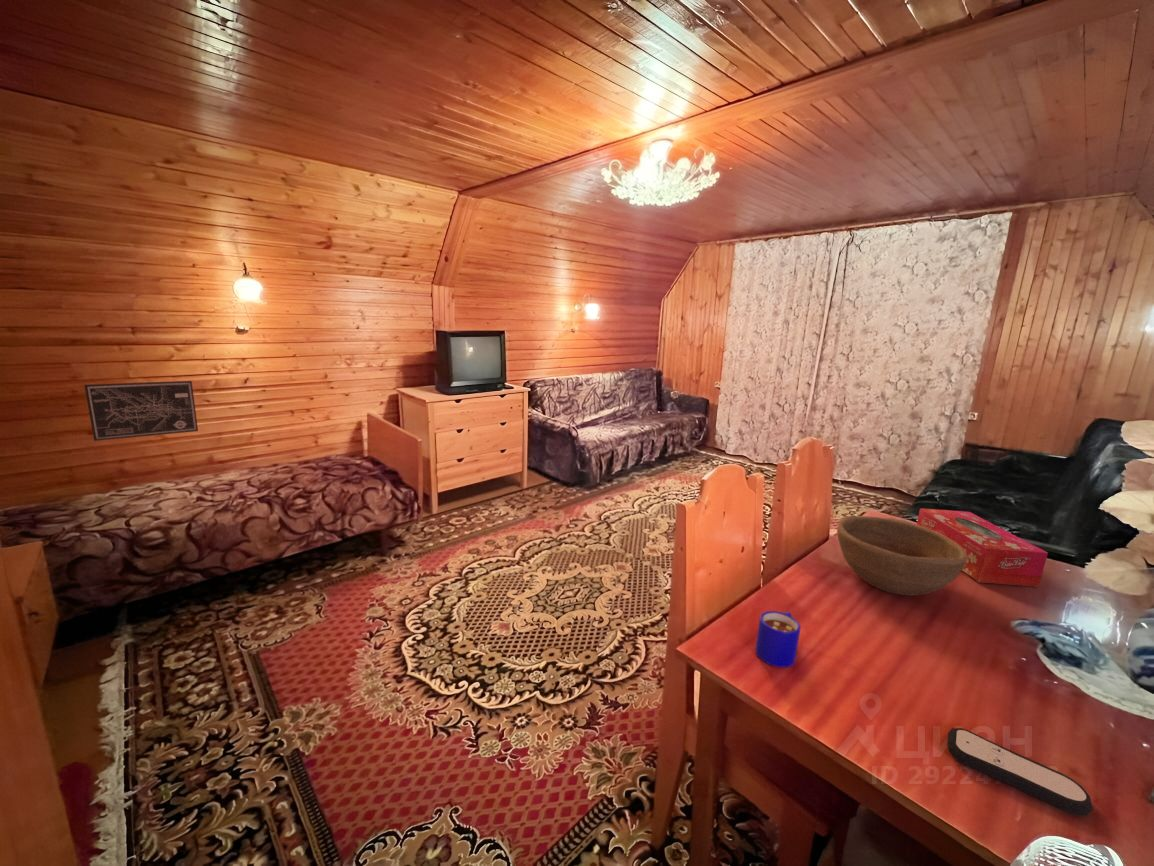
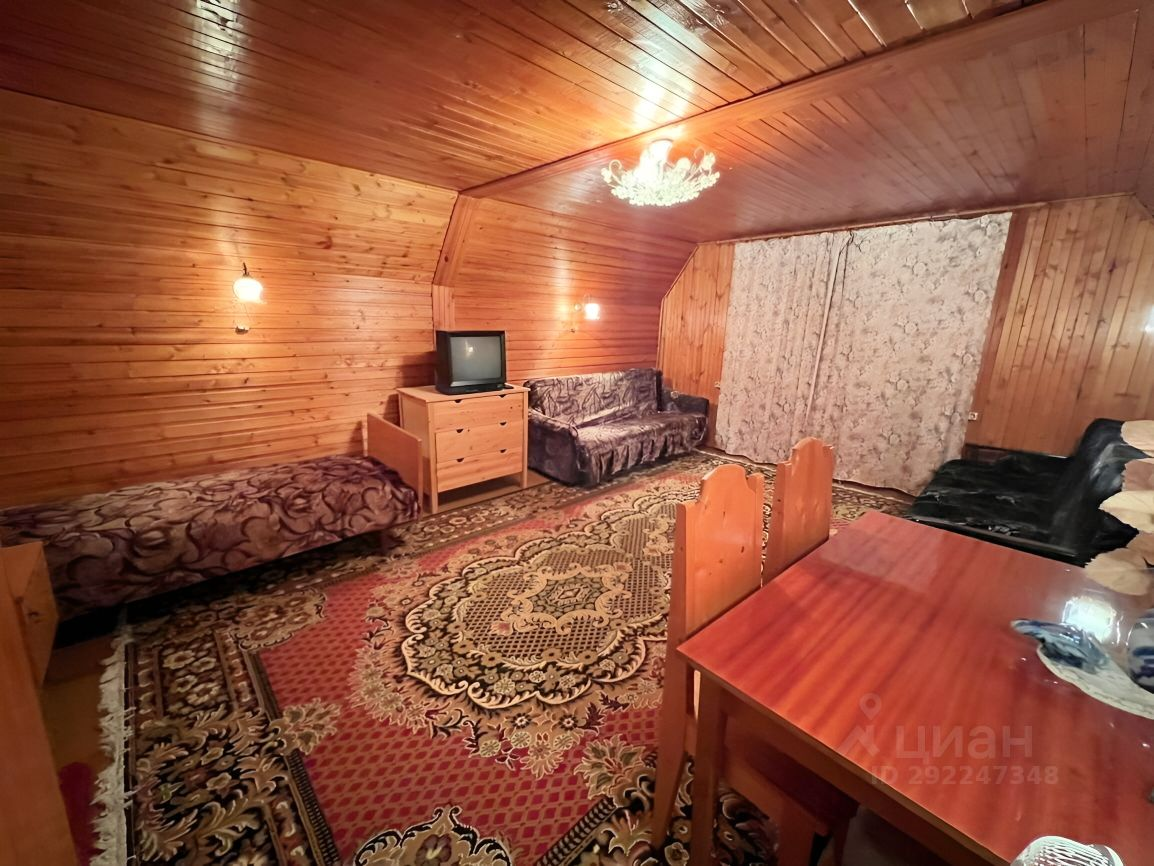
- tissue box [916,507,1049,588]
- remote control [946,727,1094,816]
- mug [754,610,802,668]
- bowl [836,515,967,597]
- wall art [83,380,199,442]
